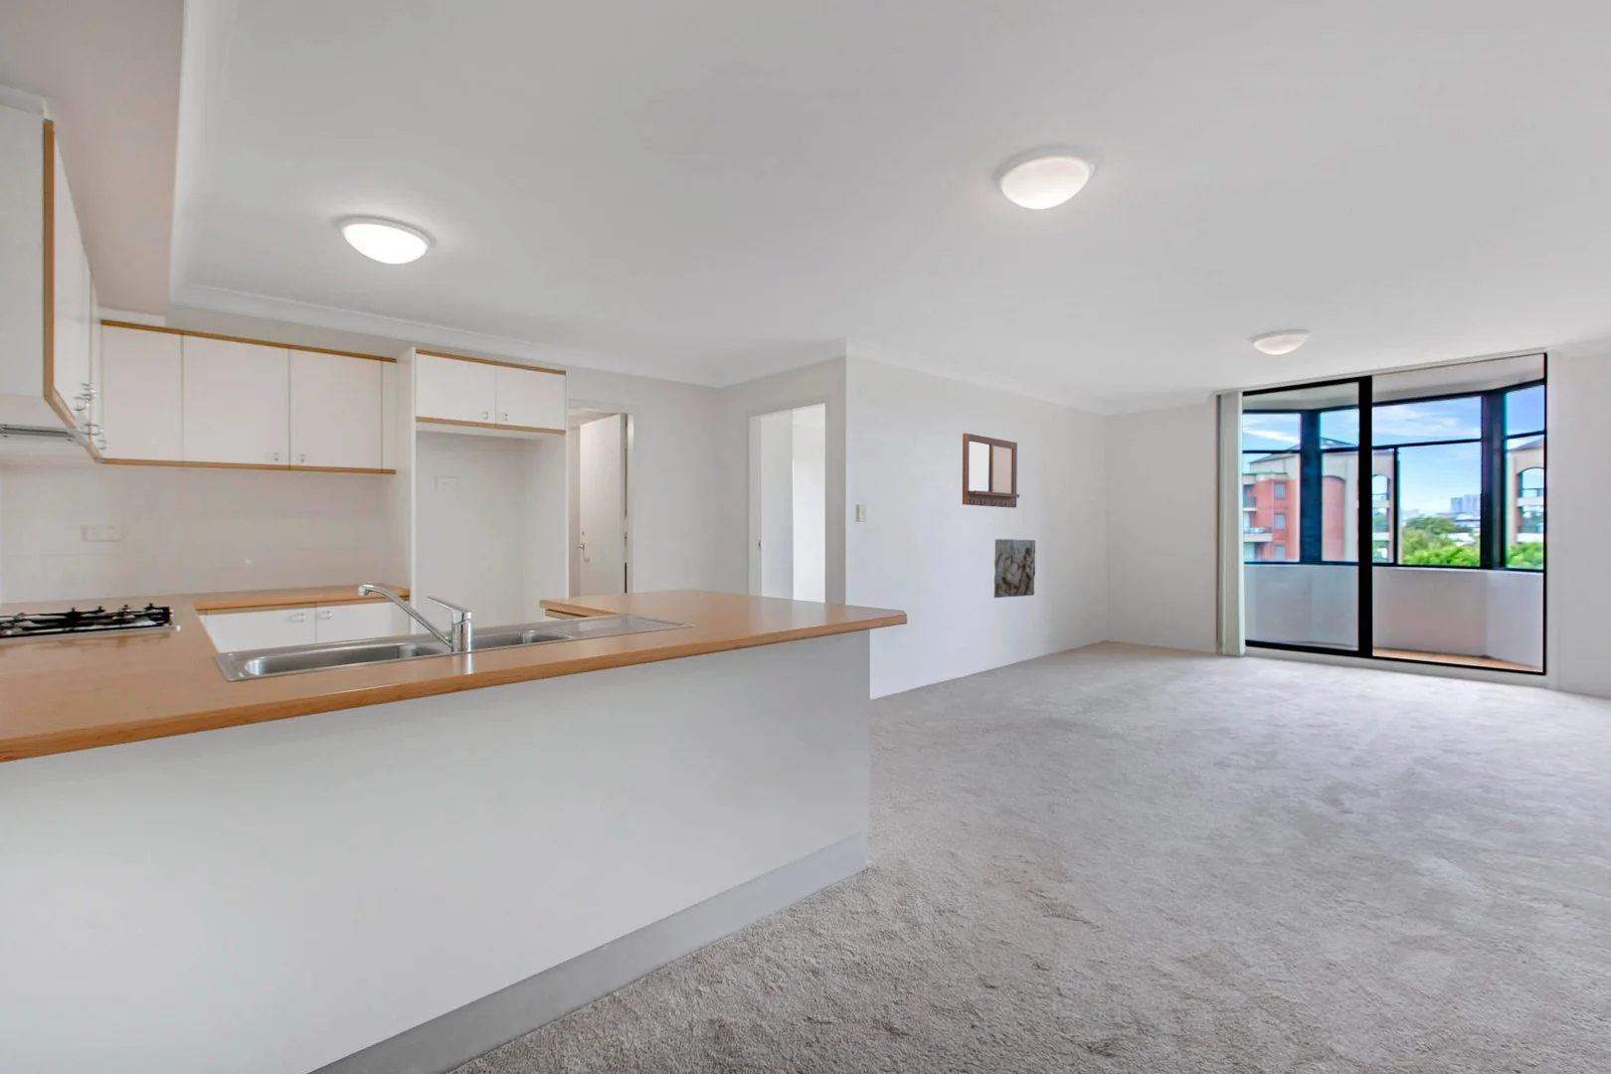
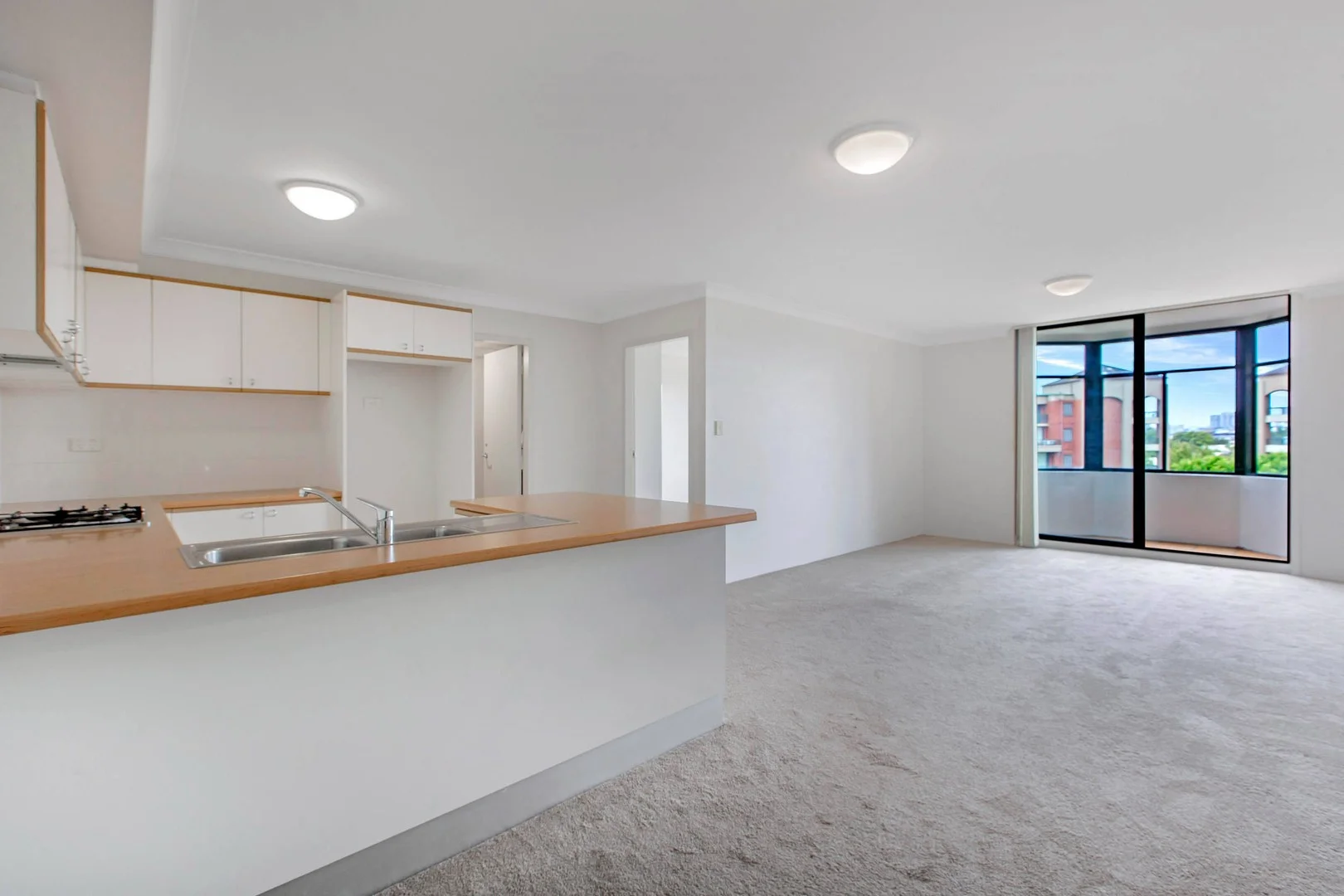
- writing board [961,433,1020,509]
- relief sculpture [994,538,1036,598]
